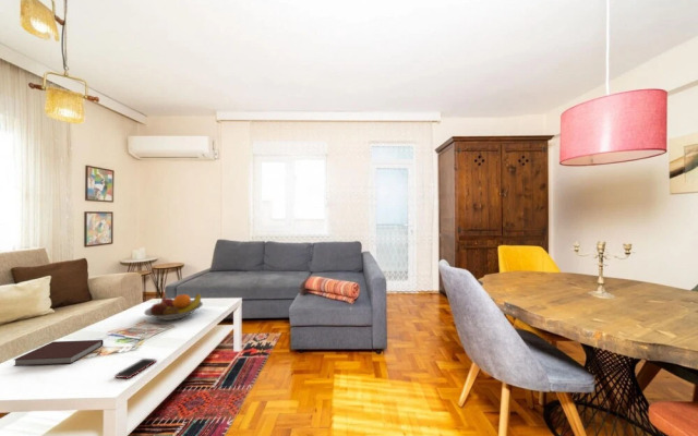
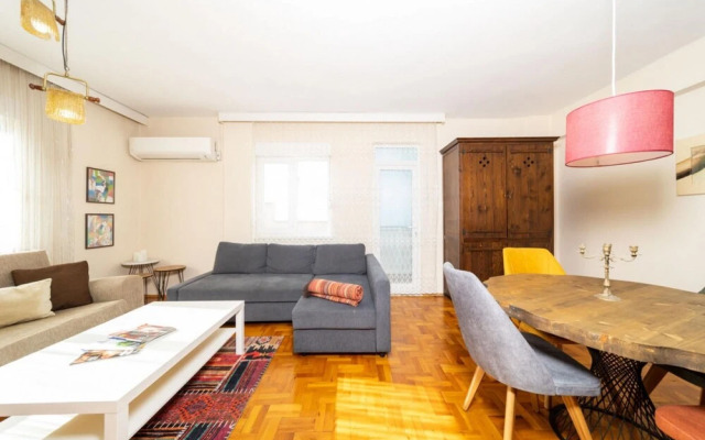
- cell phone [113,358,158,379]
- notebook [12,339,105,367]
- fruit bowl [143,292,204,322]
